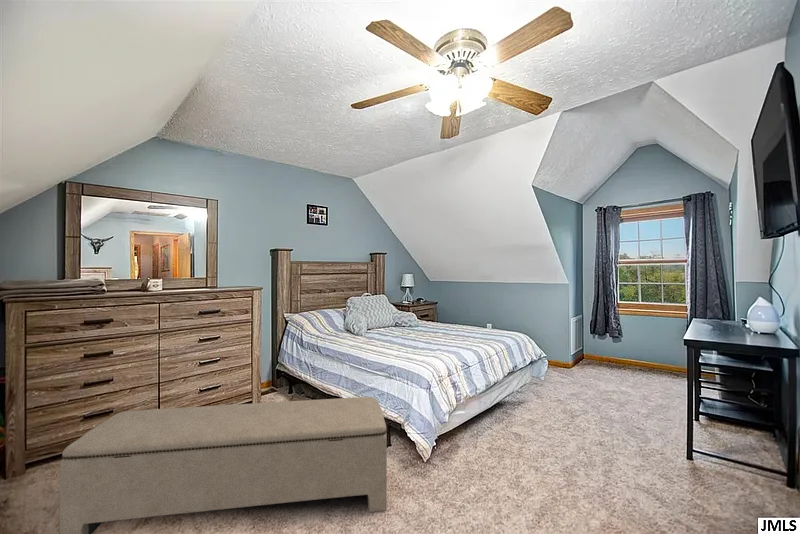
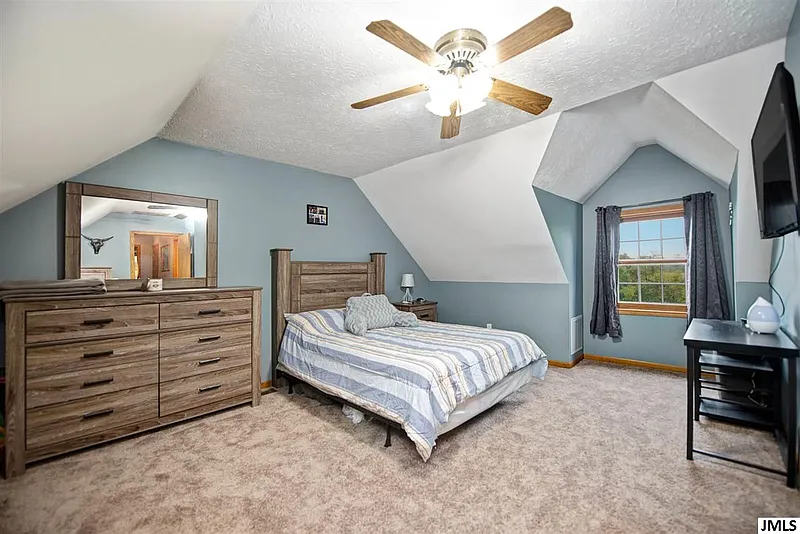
- bench [58,396,388,534]
